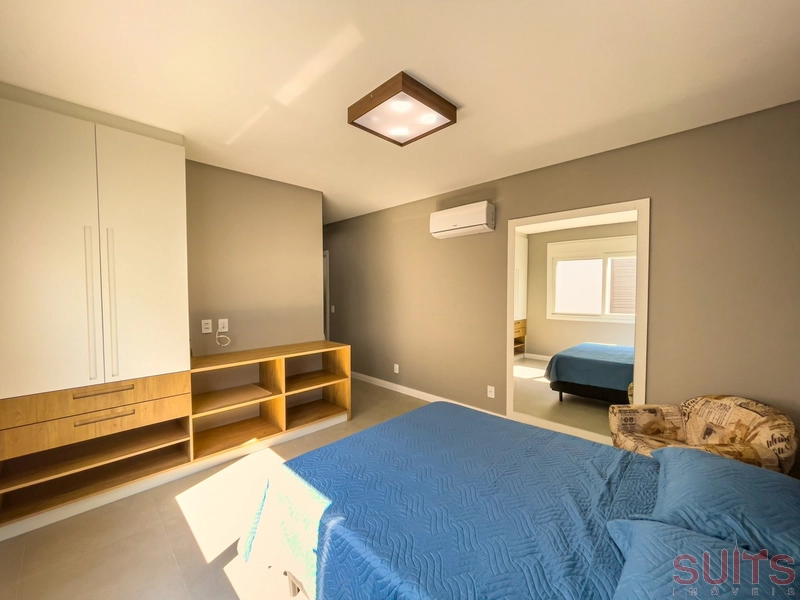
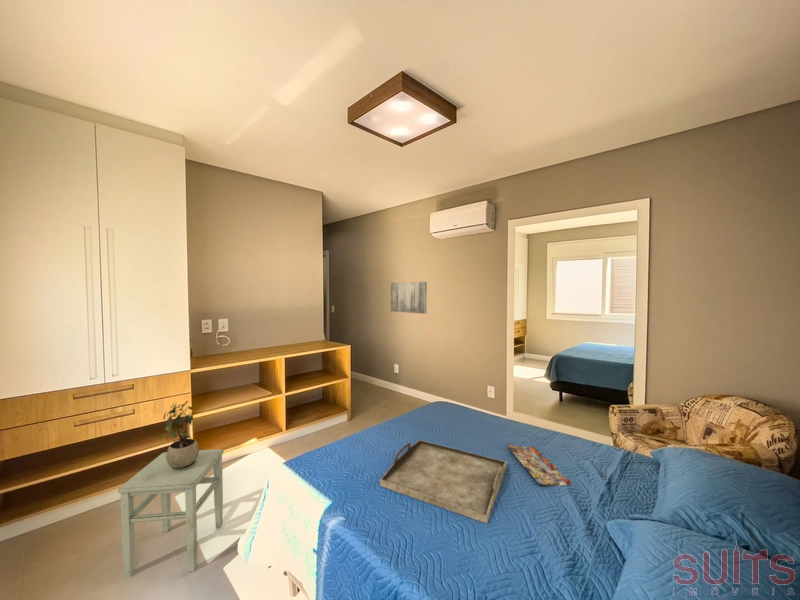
+ stool [117,448,225,578]
+ serving tray [379,439,508,524]
+ potted plant [160,400,200,471]
+ wall art [390,281,428,315]
+ magazine [506,443,572,488]
